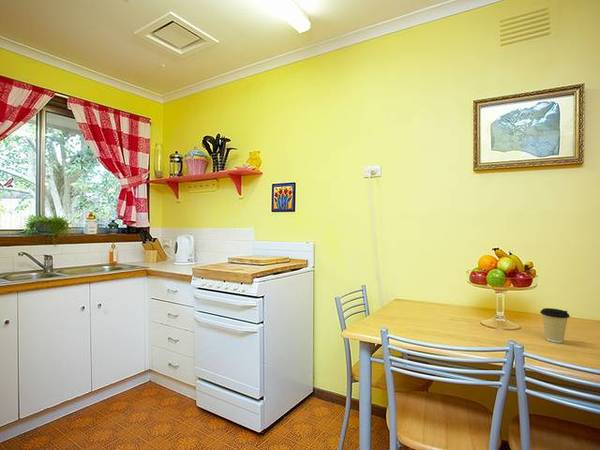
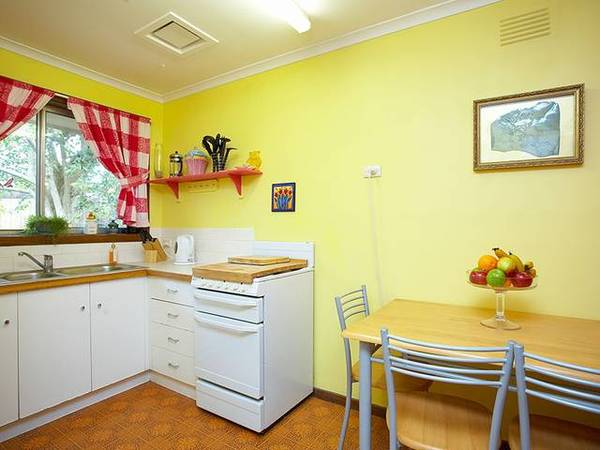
- coffee cup [539,307,571,344]
